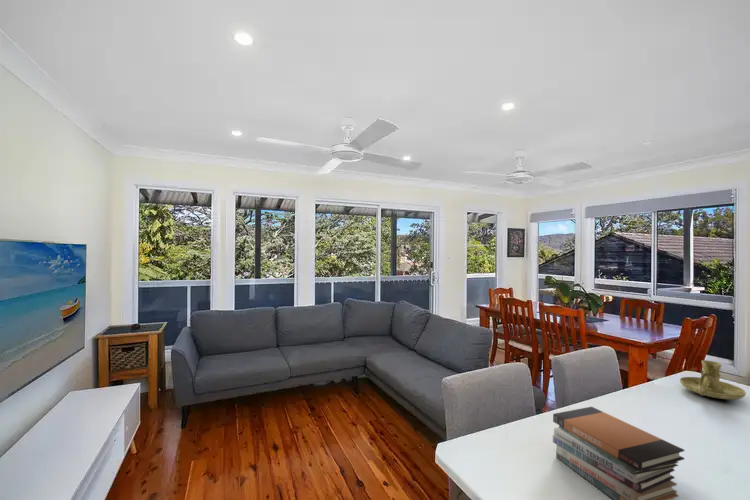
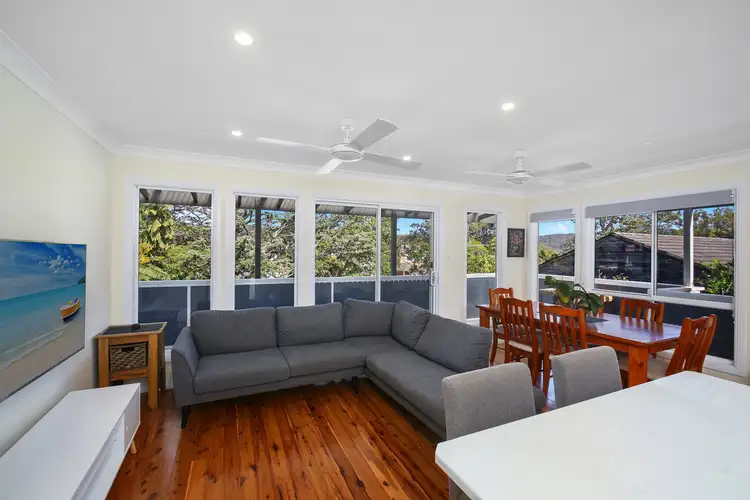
- book stack [552,406,685,500]
- candle holder [679,359,747,400]
